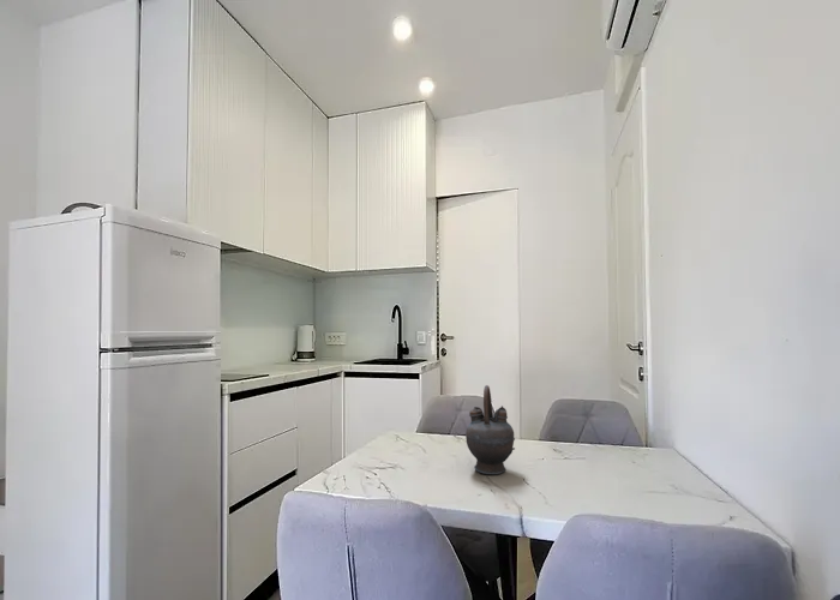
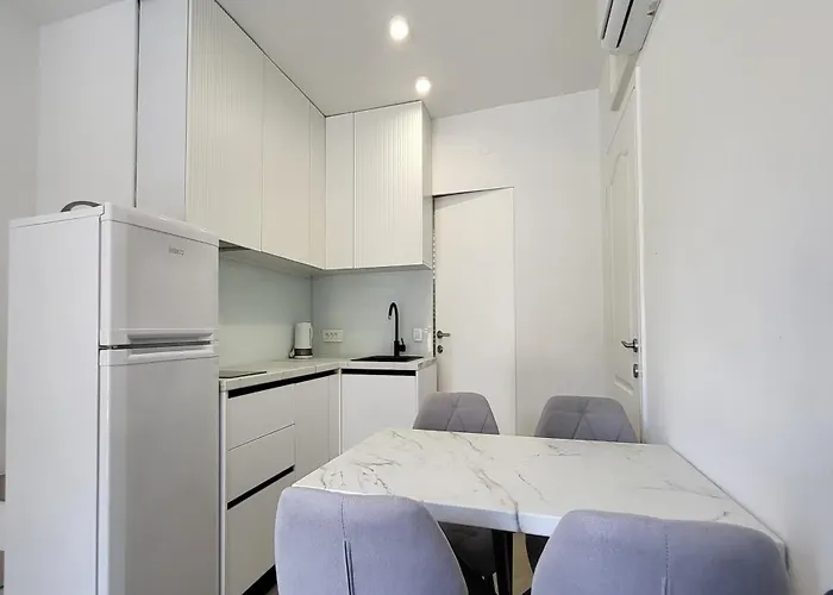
- teapot [464,384,516,475]
